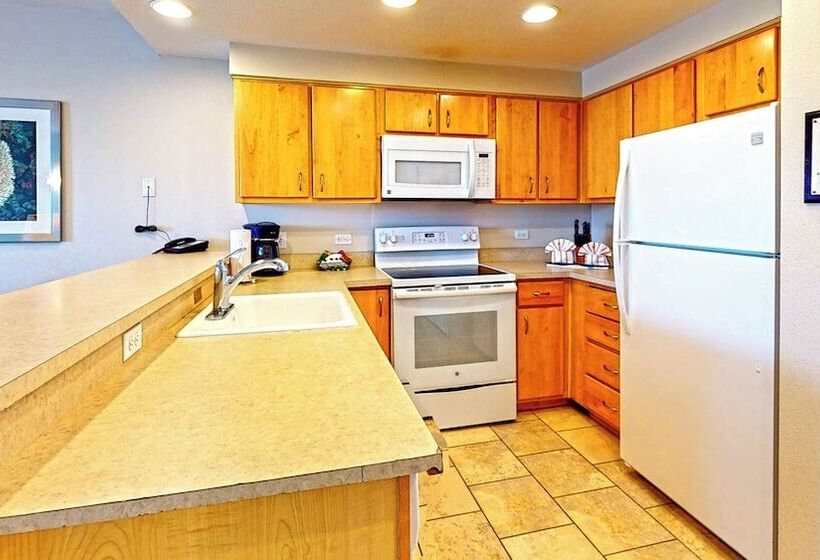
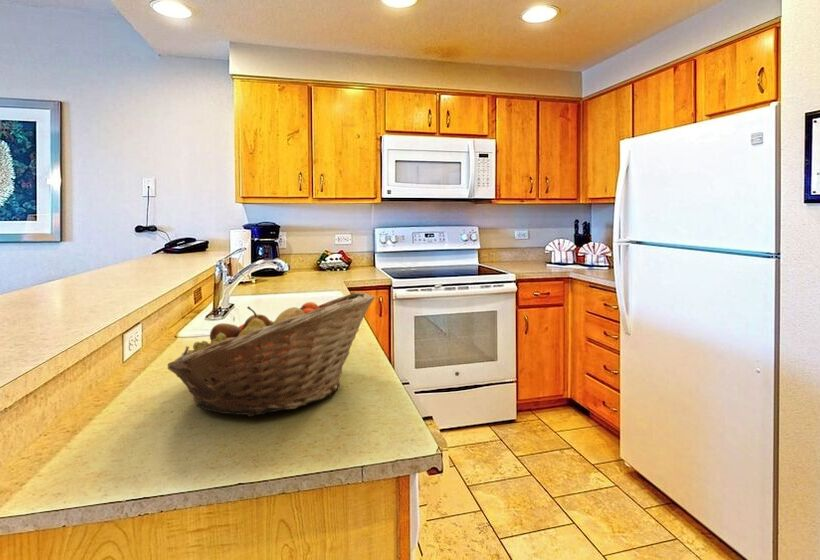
+ fruit basket [167,291,375,417]
